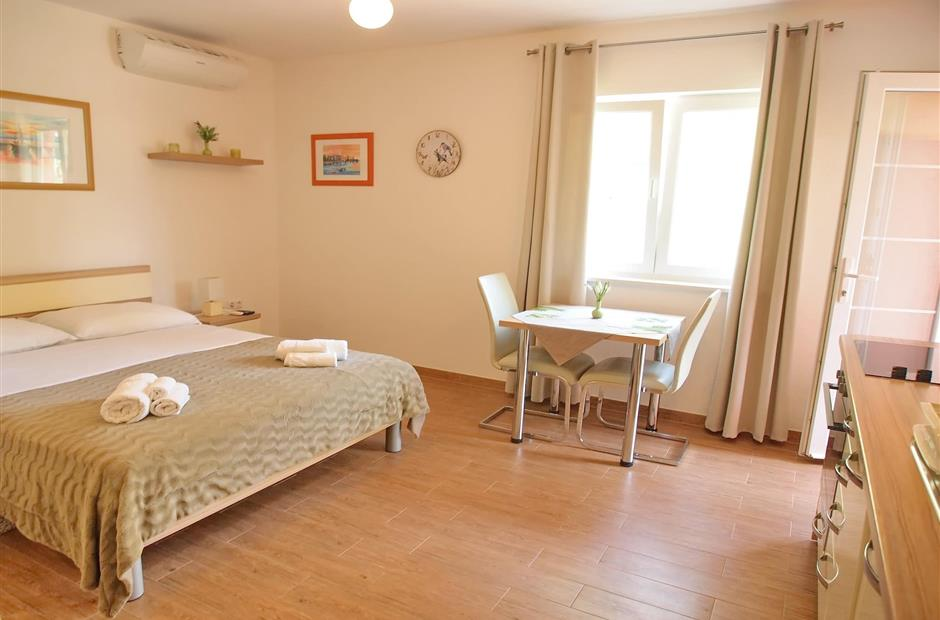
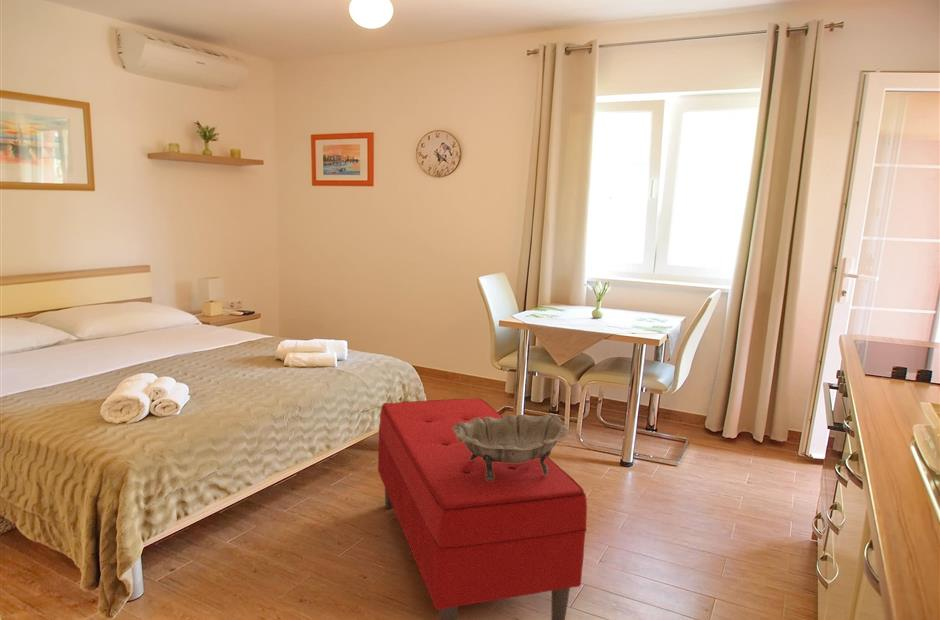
+ decorative bowl [452,414,571,481]
+ bench [377,397,588,620]
